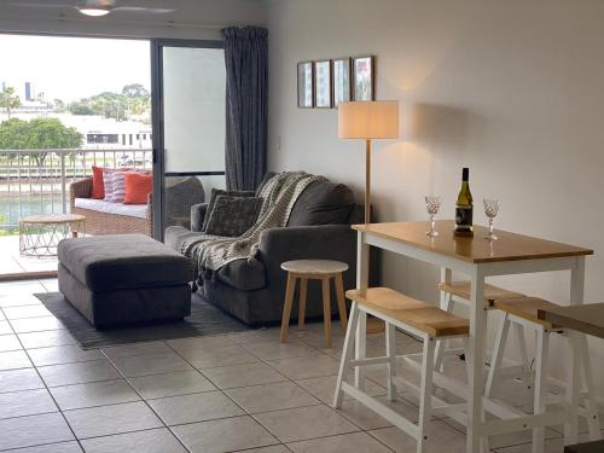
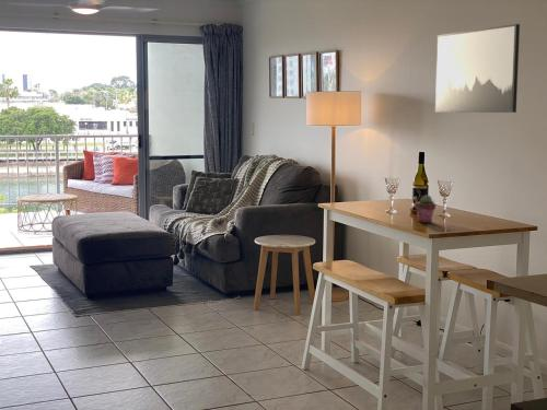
+ potted succulent [414,194,437,224]
+ wall art [434,23,521,114]
